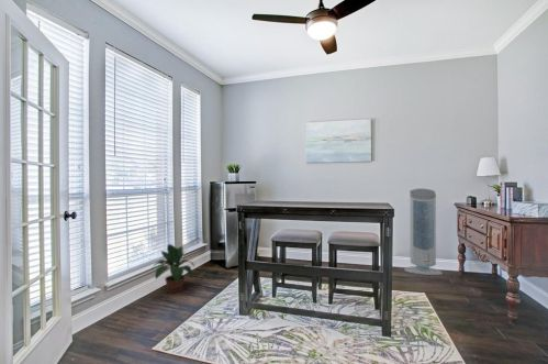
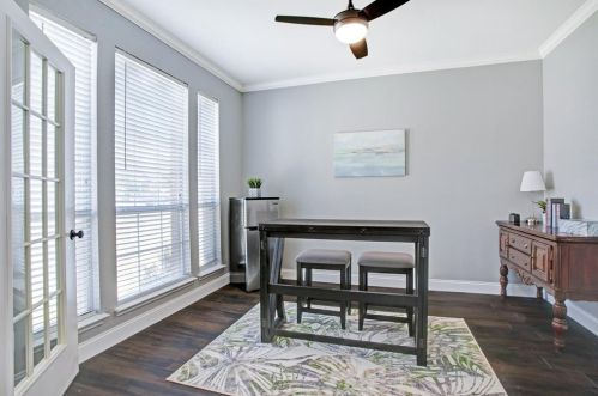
- air purifier [403,188,444,276]
- potted plant [150,243,195,294]
